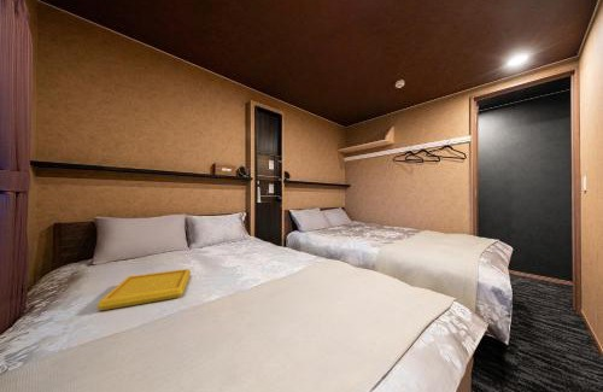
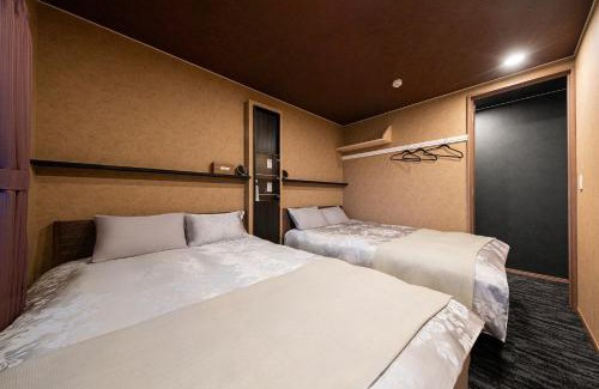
- serving tray [96,268,192,311]
